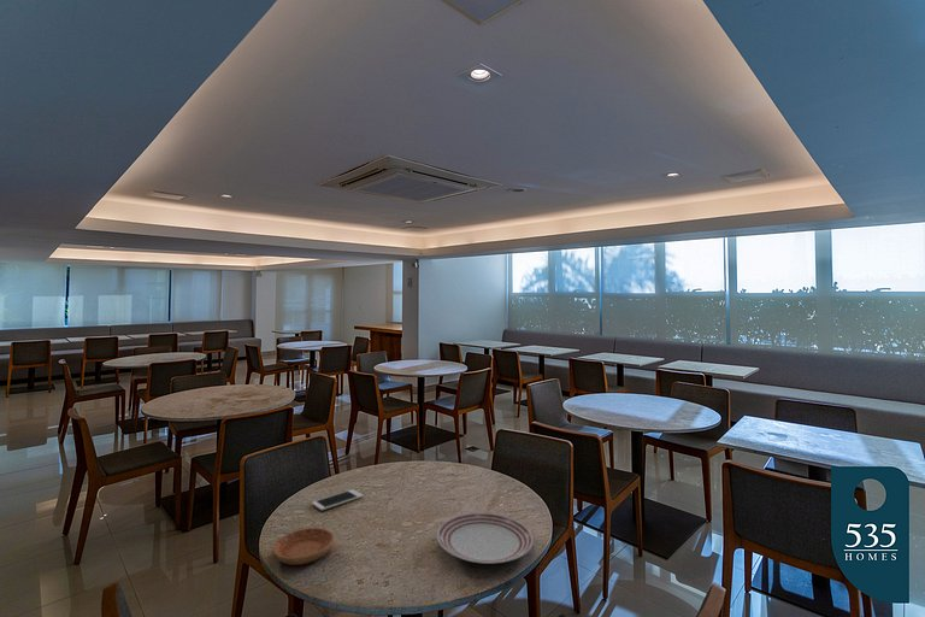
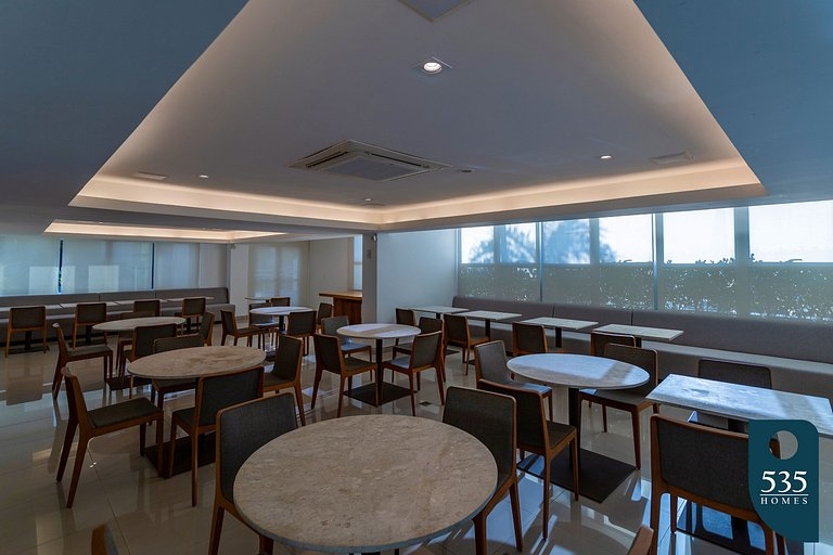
- saucer [272,527,335,566]
- dinner plate [436,512,535,565]
- cell phone [311,488,364,512]
